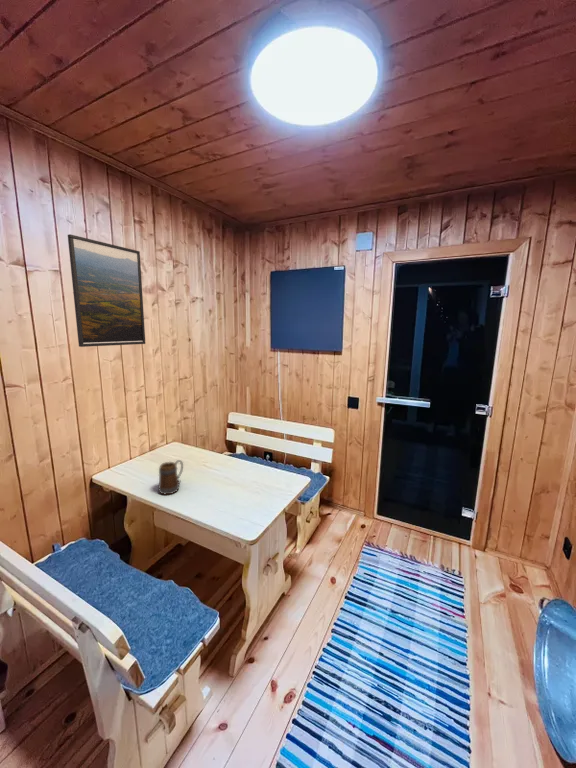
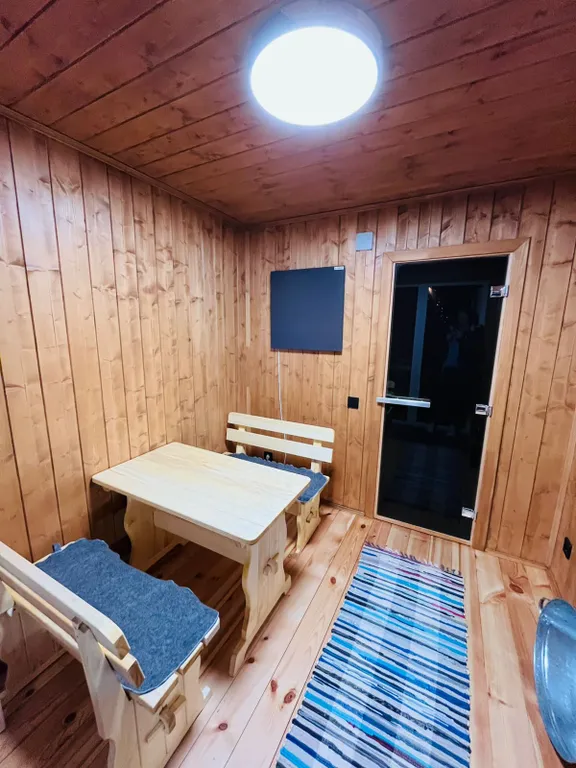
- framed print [67,234,146,348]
- mug [157,459,184,495]
